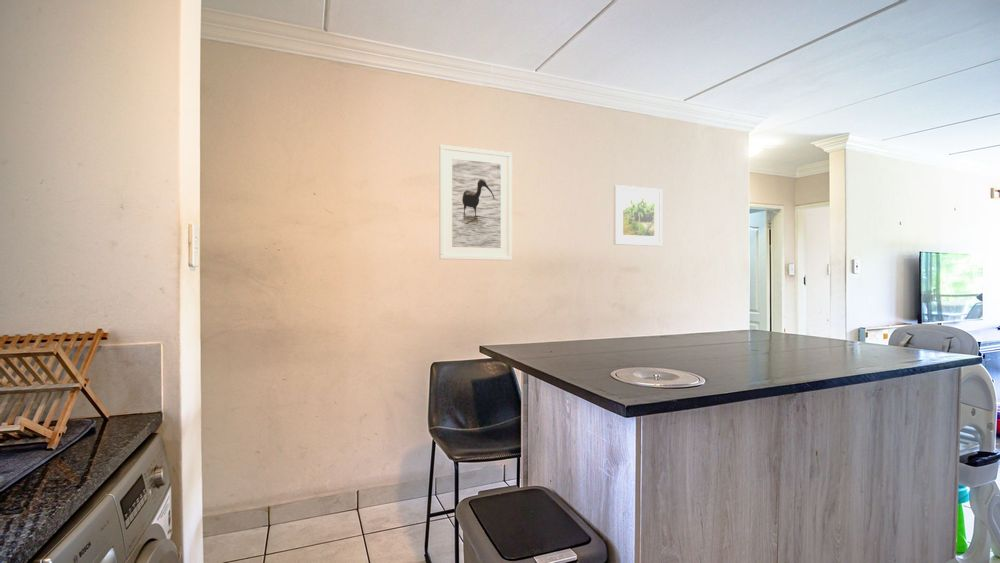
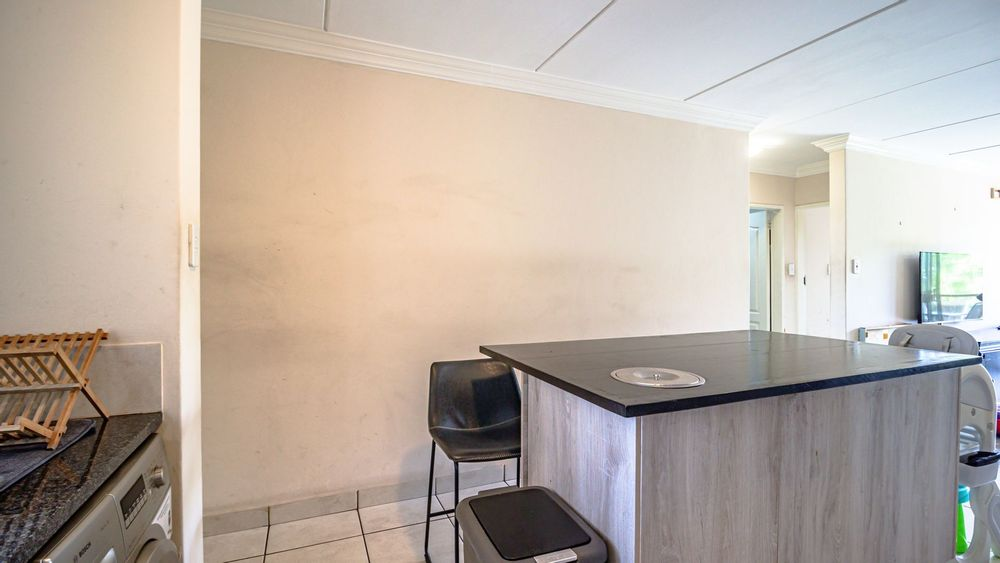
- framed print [613,184,664,247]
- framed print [438,144,513,261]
